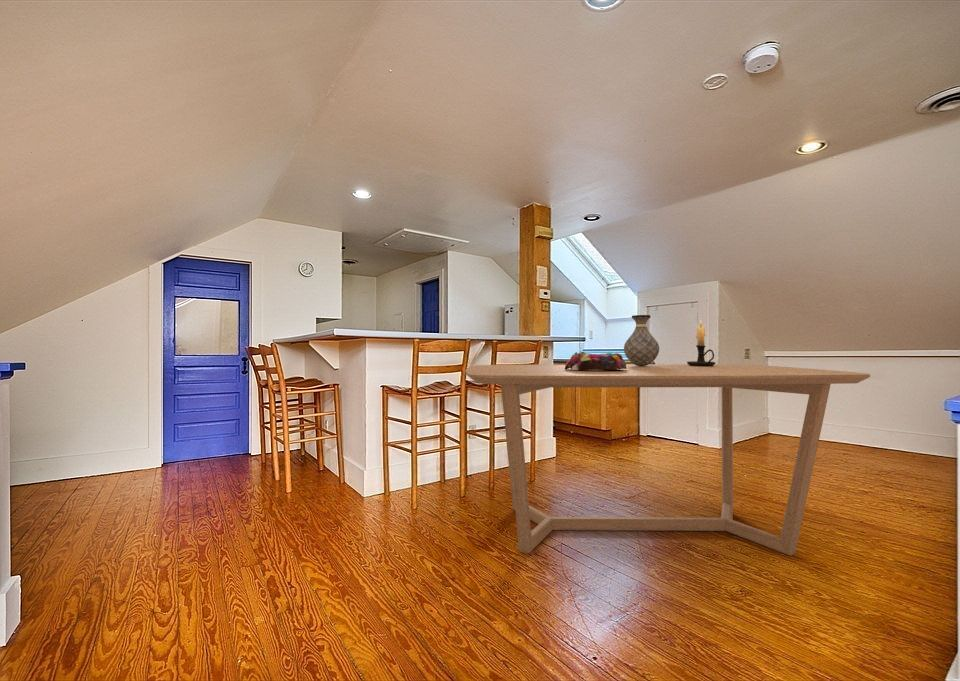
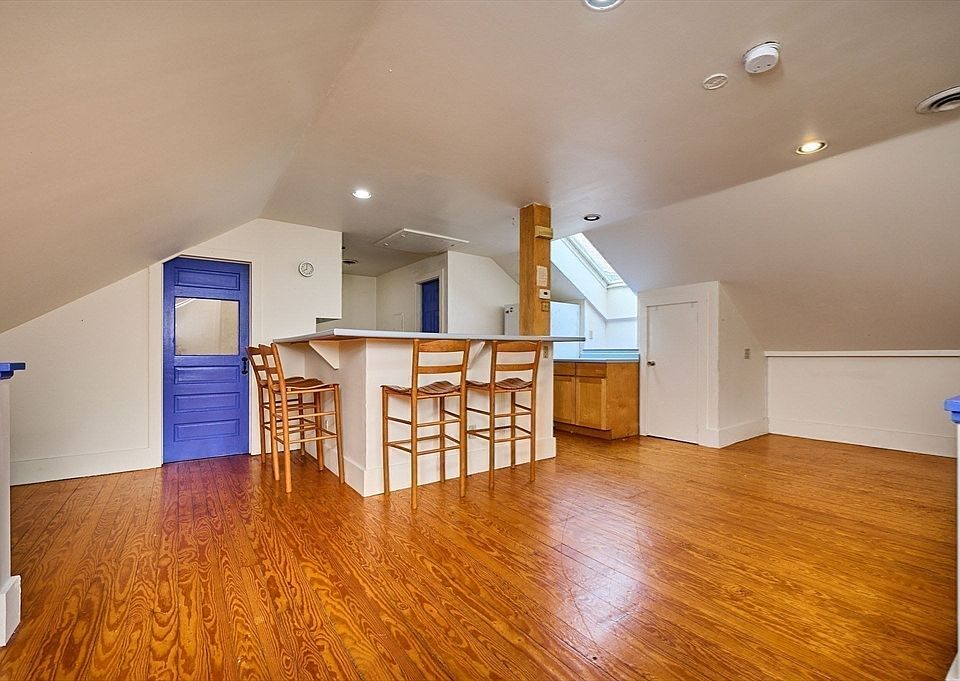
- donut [565,351,627,370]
- dining table [465,363,871,557]
- candle holder [686,319,716,366]
- vase [623,314,660,366]
